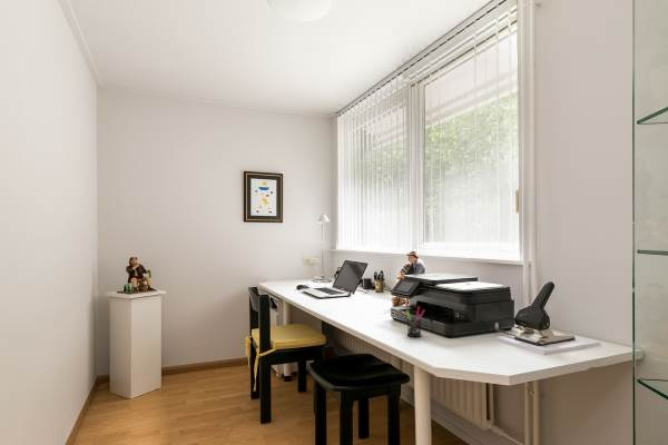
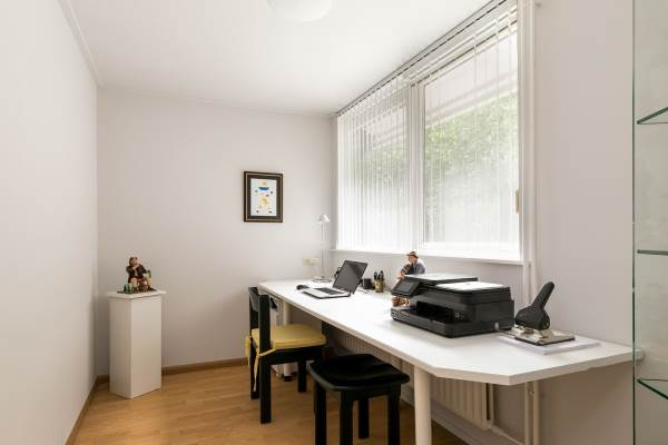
- pen holder [405,305,425,338]
